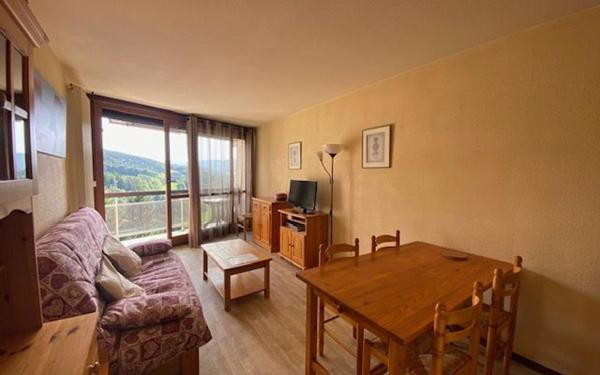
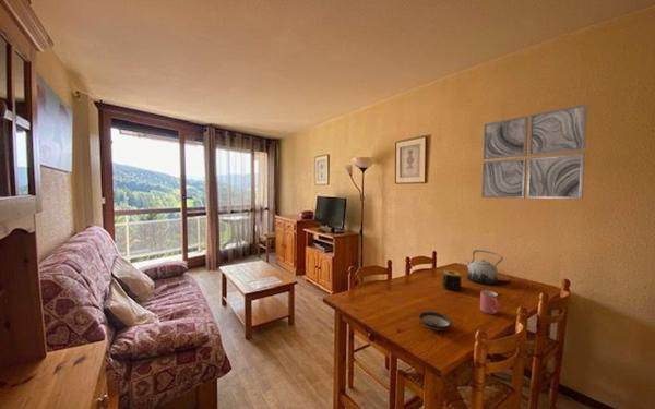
+ saucer [418,311,453,332]
+ candle [441,269,463,291]
+ mug [479,289,501,315]
+ teapot [464,249,504,286]
+ wall art [480,103,588,201]
